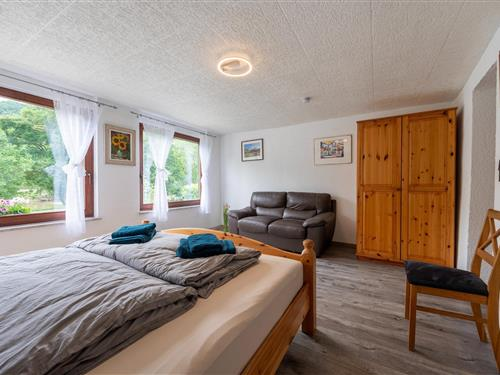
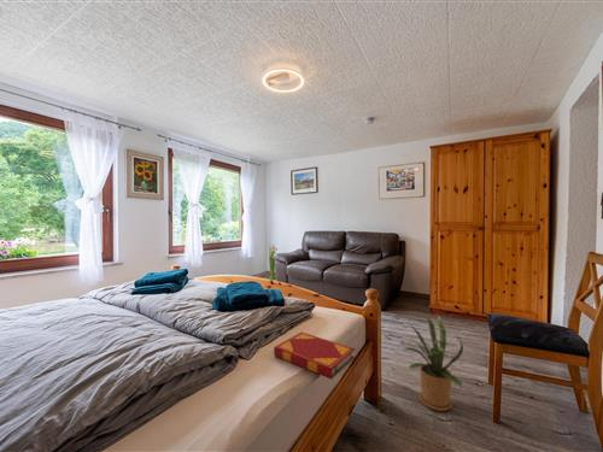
+ house plant [403,312,464,412]
+ hardback book [273,331,356,381]
